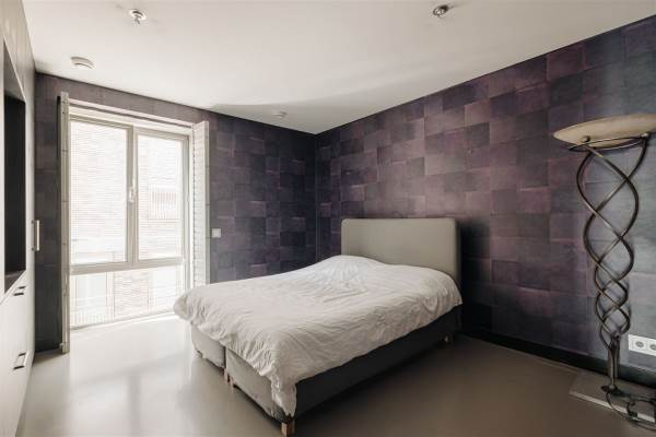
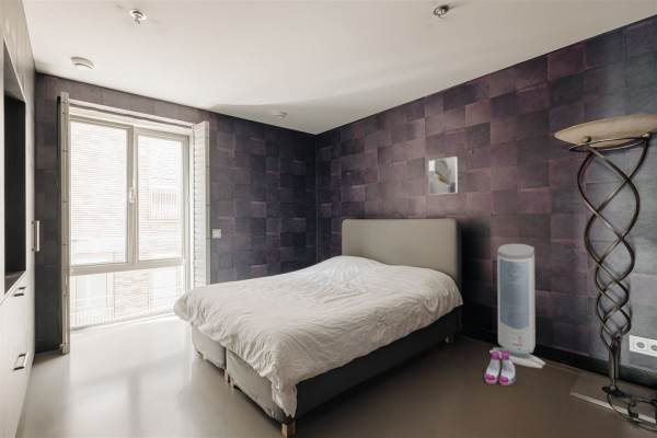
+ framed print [428,155,459,196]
+ air purifier [488,243,546,369]
+ boots [483,351,517,387]
